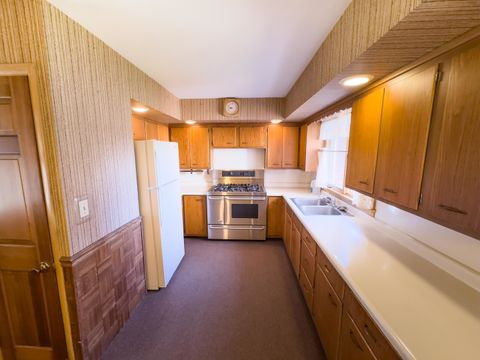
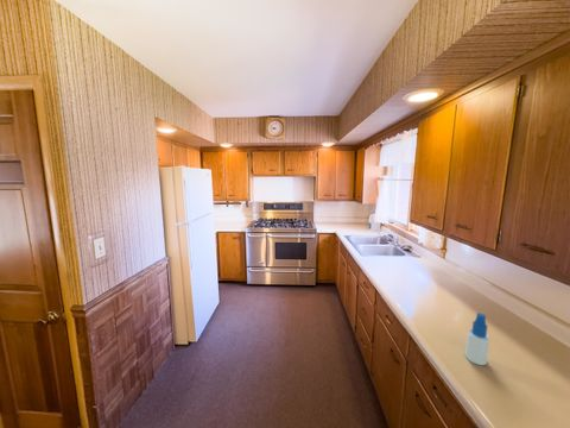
+ spray bottle [464,311,490,366]
